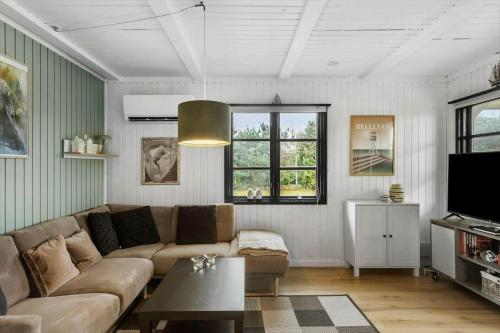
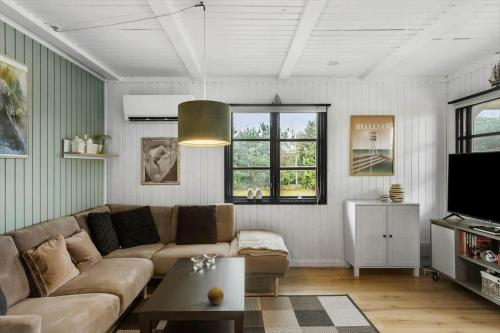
+ fruit [206,286,225,305]
